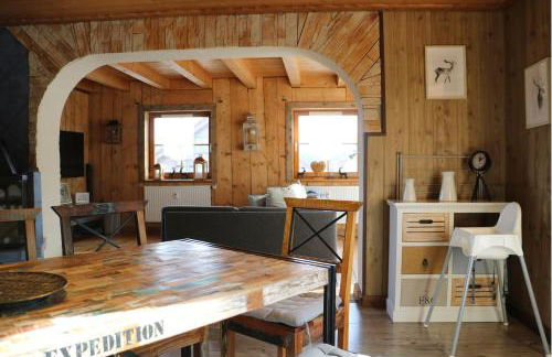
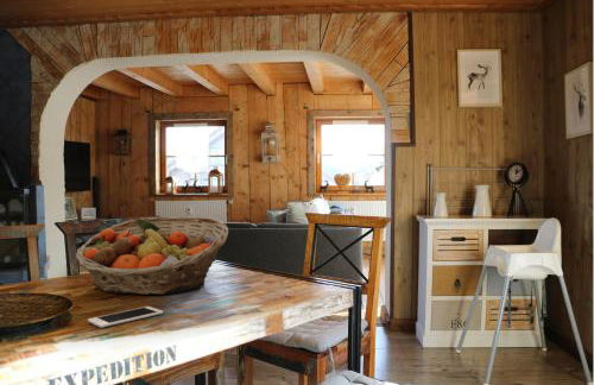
+ fruit basket [74,215,229,296]
+ cell phone [87,305,164,329]
